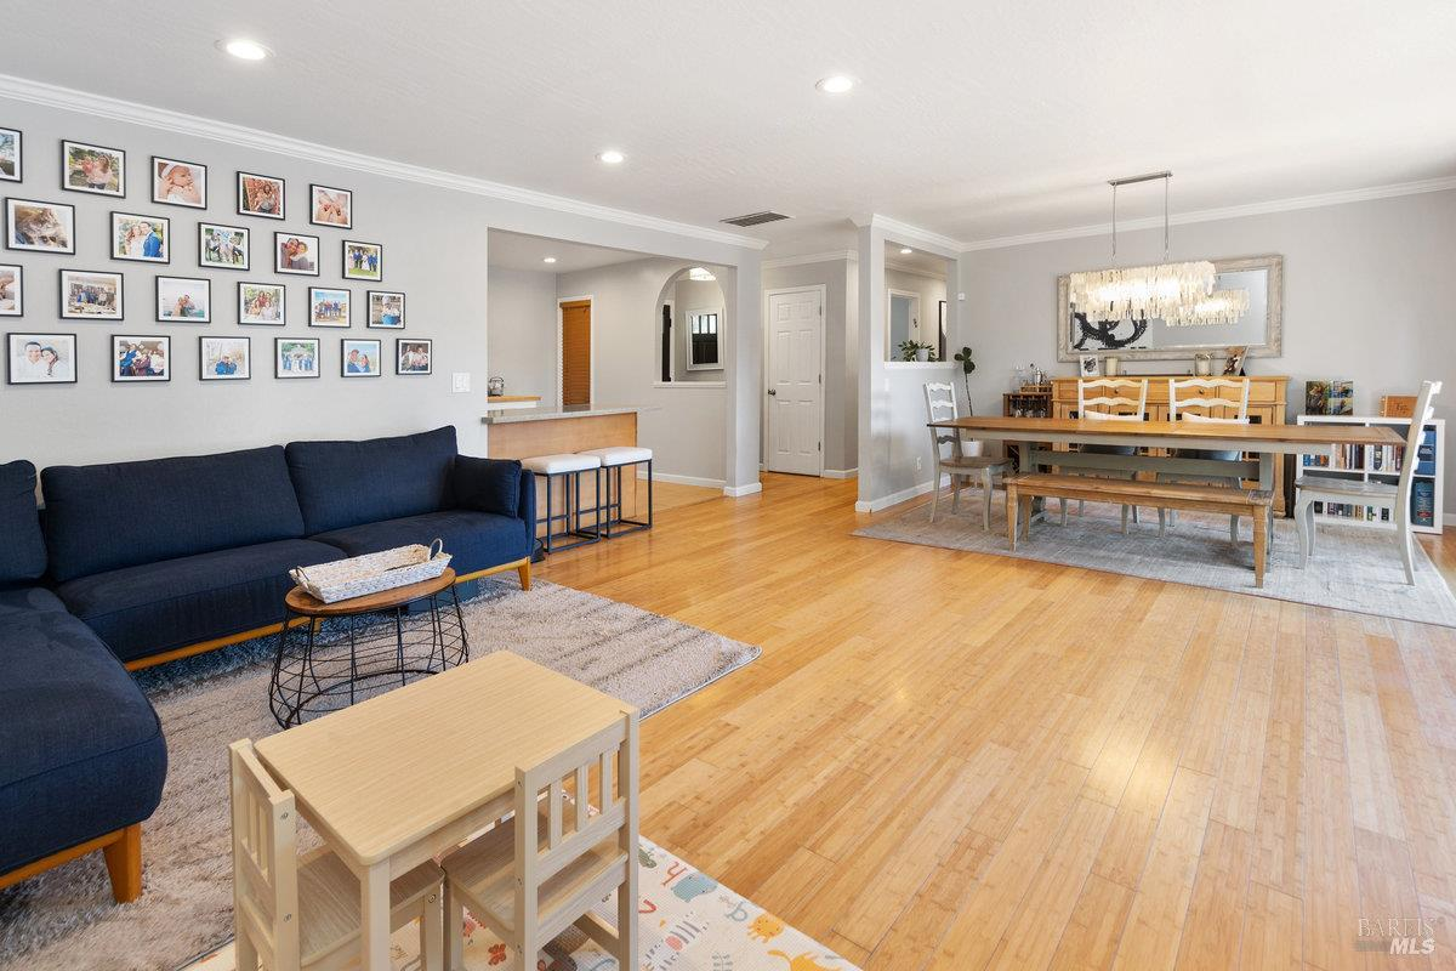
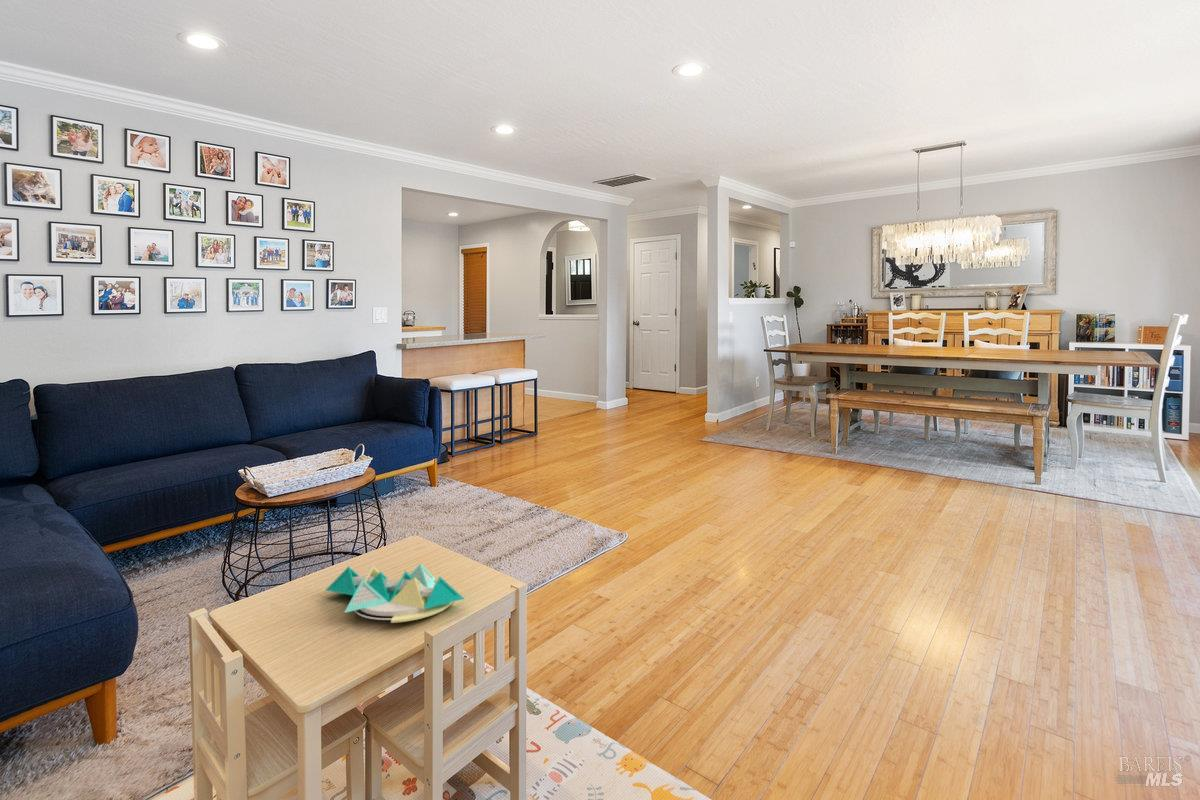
+ board game [325,562,466,624]
